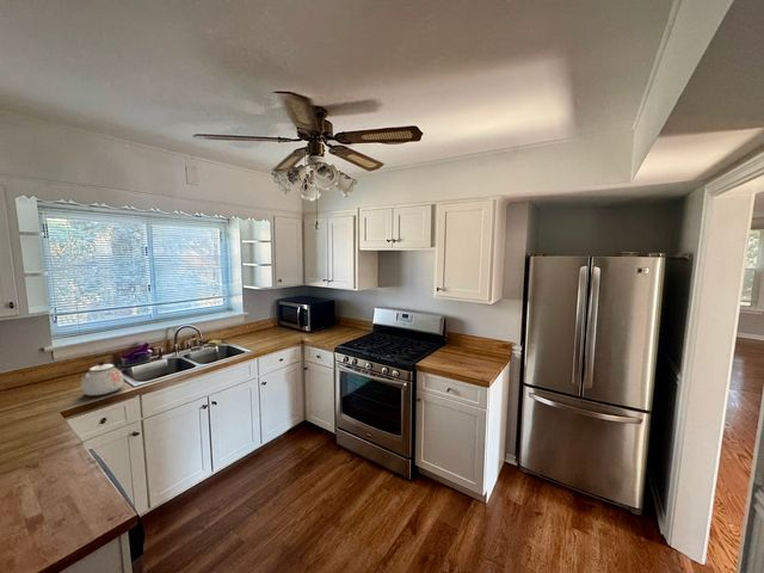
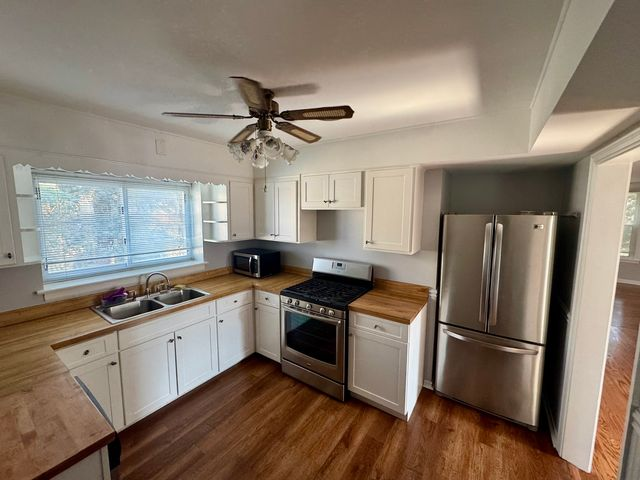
- kettle [80,352,125,396]
